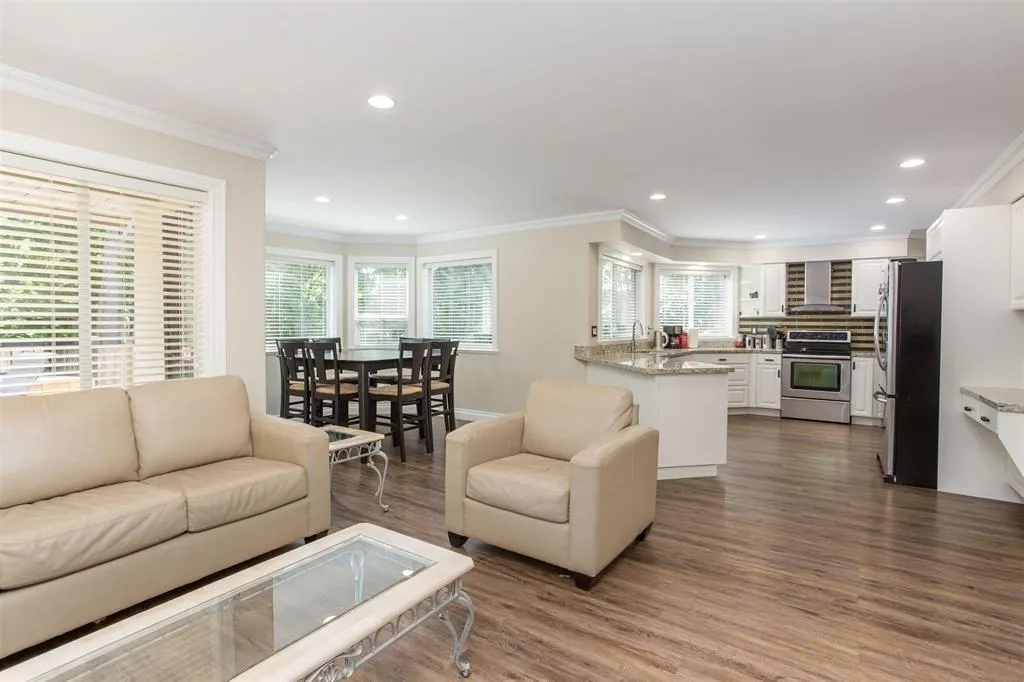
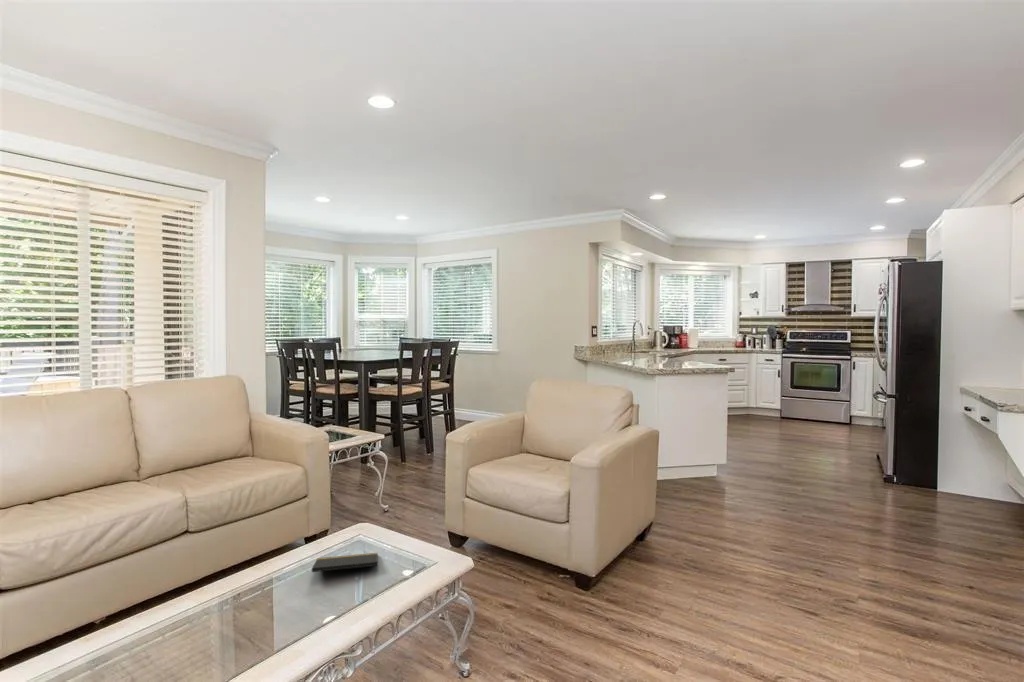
+ notepad [311,552,380,573]
